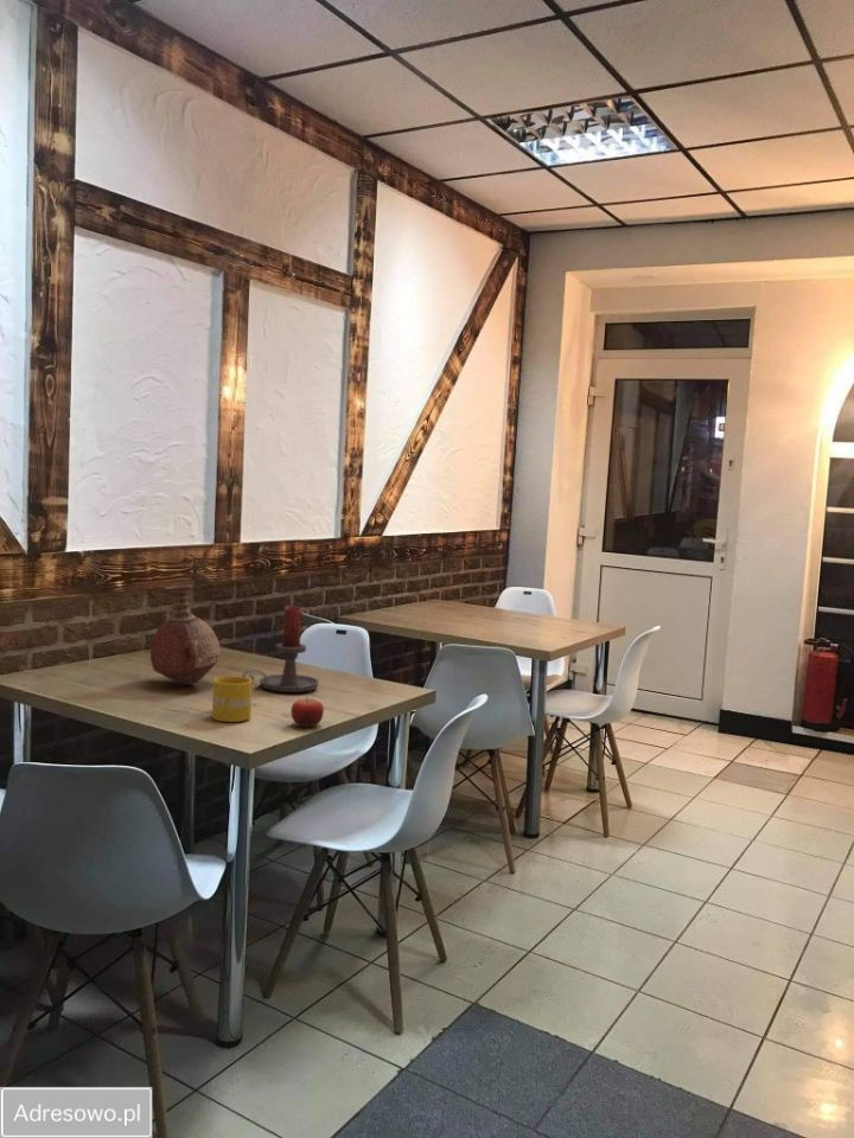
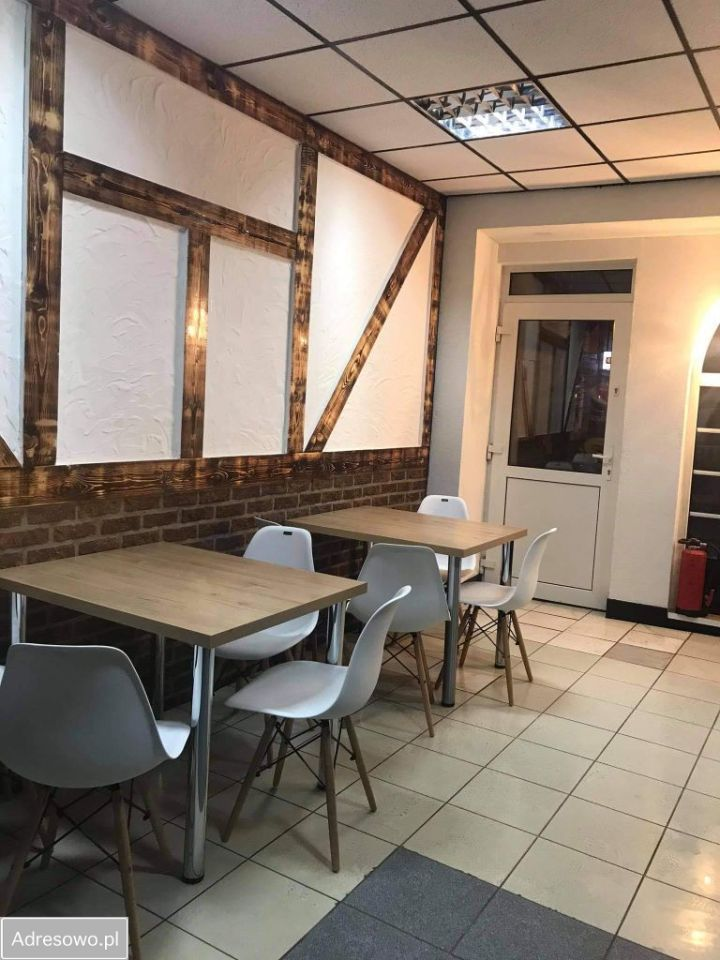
- vase [149,583,222,686]
- fruit [289,696,325,729]
- mug [211,675,253,723]
- candle holder [242,605,320,693]
